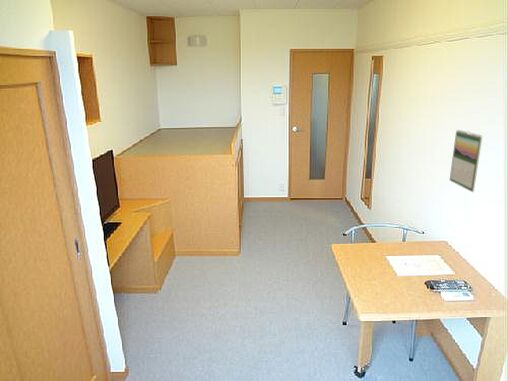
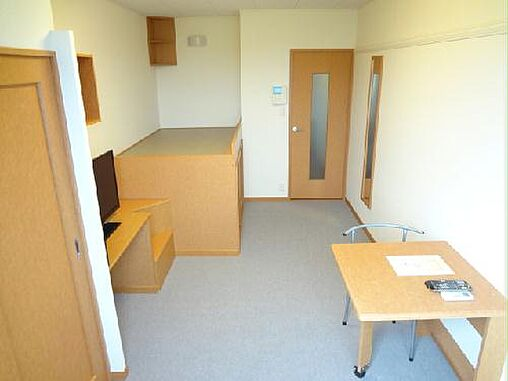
- calendar [449,129,483,193]
